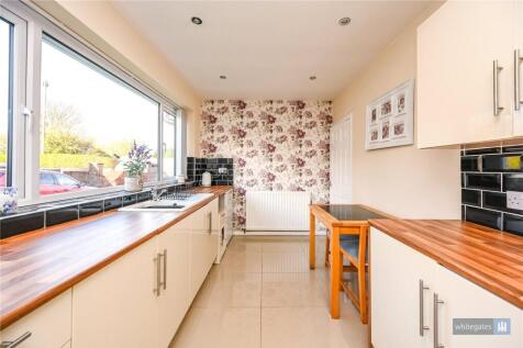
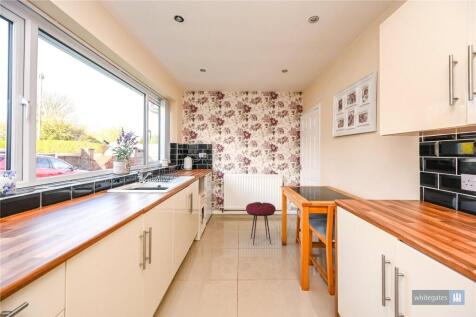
+ stool [245,201,277,246]
